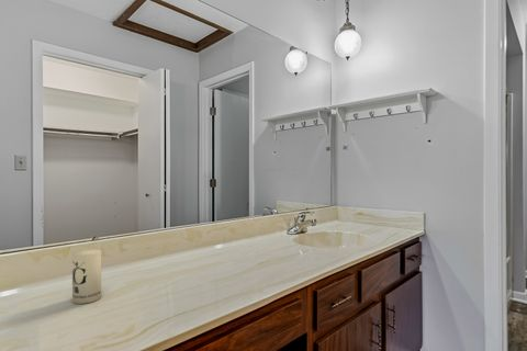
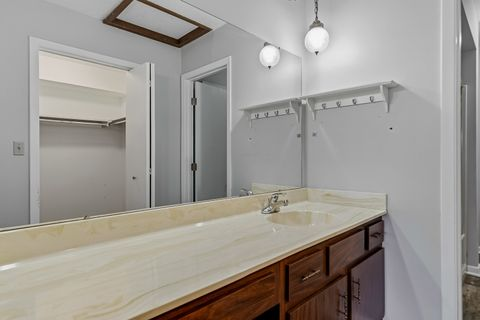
- candle [71,248,102,305]
